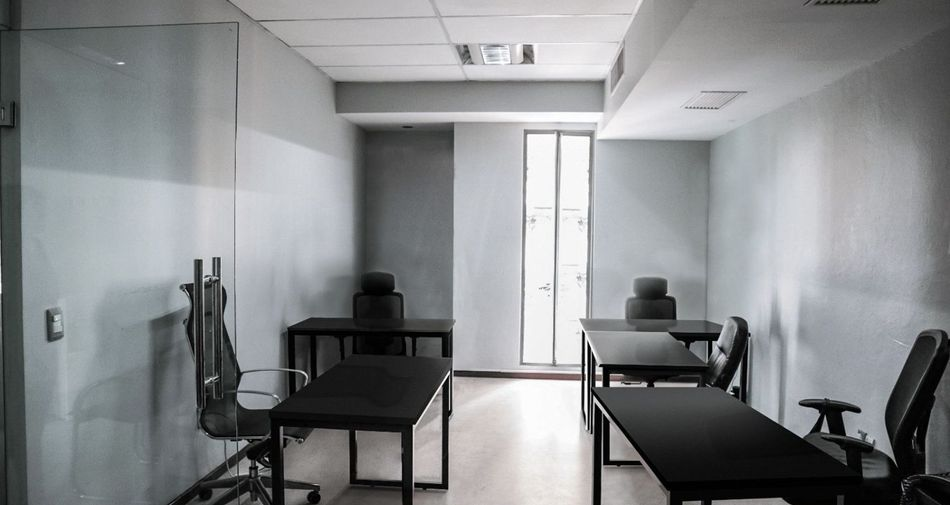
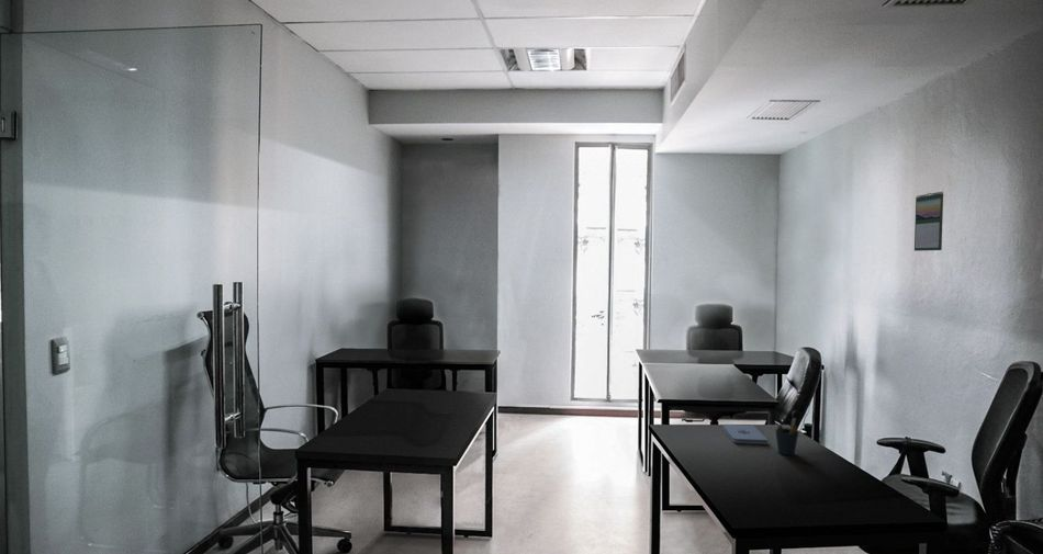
+ notepad [721,423,769,445]
+ pen holder [774,417,799,456]
+ calendar [913,191,944,252]
